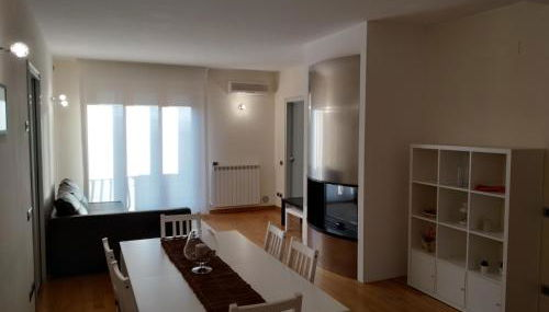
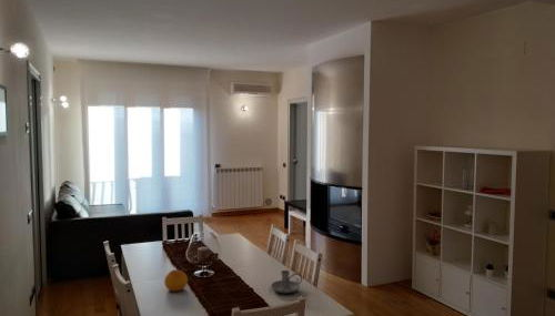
+ fruit [163,268,189,293]
+ candle holder [270,269,303,294]
